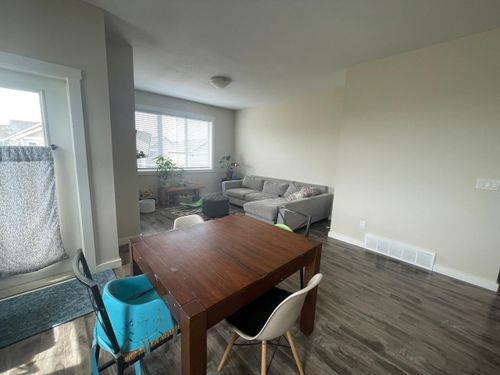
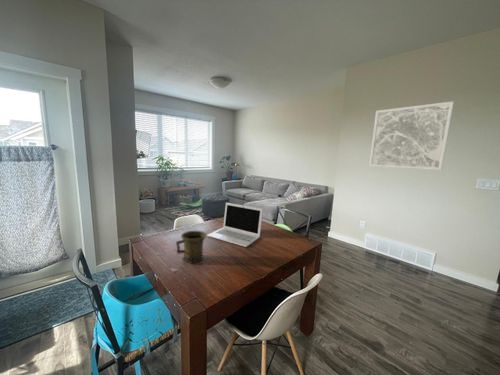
+ laptop [206,202,264,248]
+ wall art [368,100,455,171]
+ mug [175,230,208,265]
